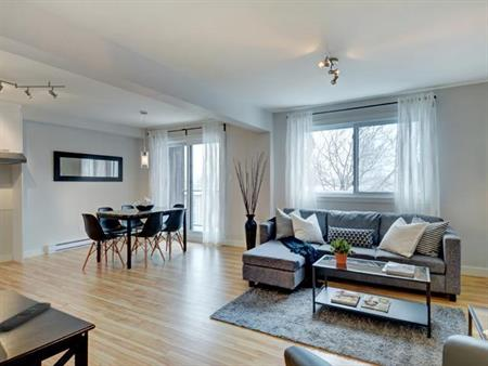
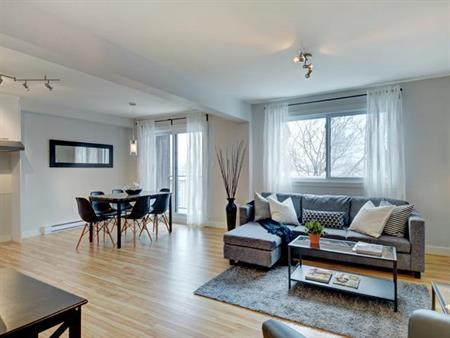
- remote control [0,301,52,332]
